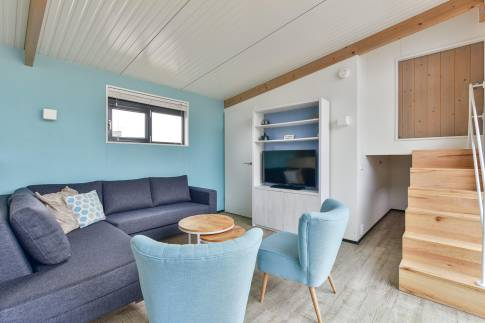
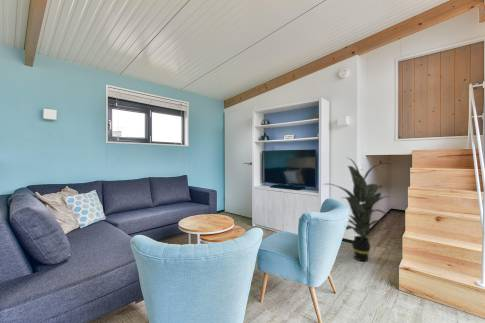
+ indoor plant [322,157,392,262]
